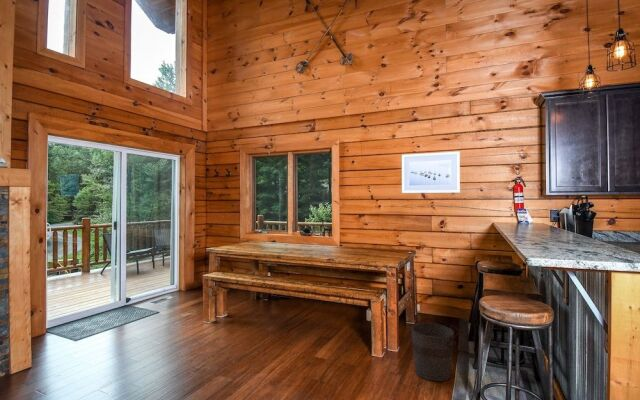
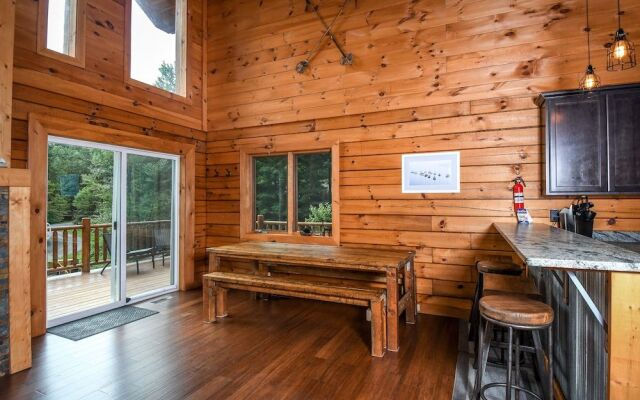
- bucket [410,318,460,382]
